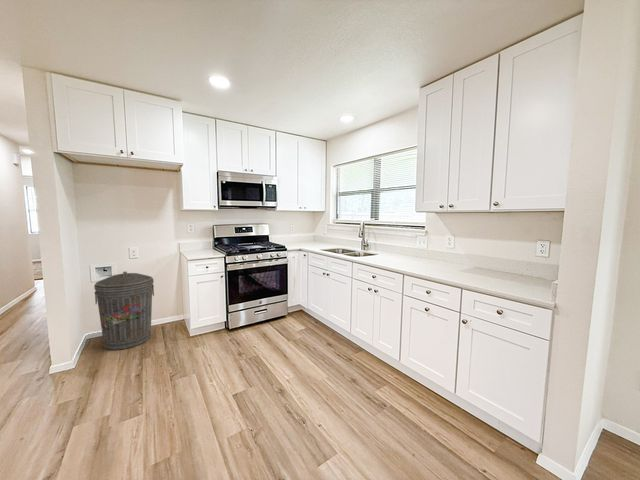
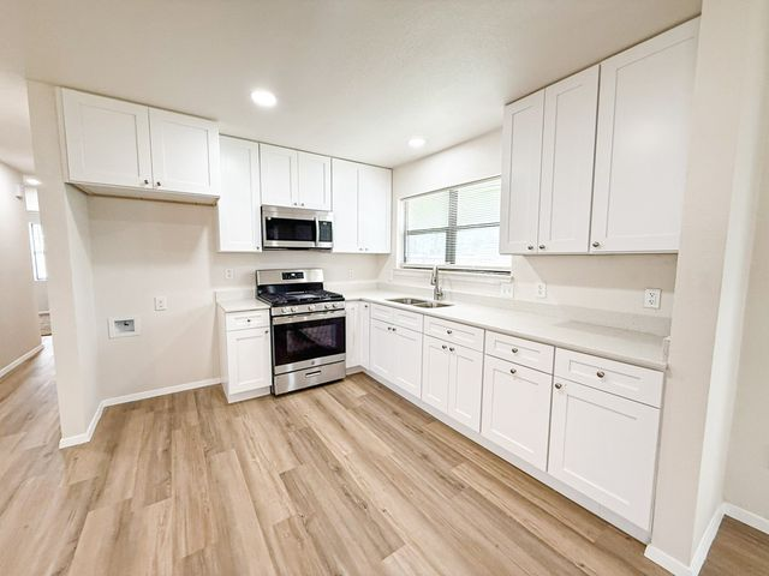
- trash can [93,270,155,351]
